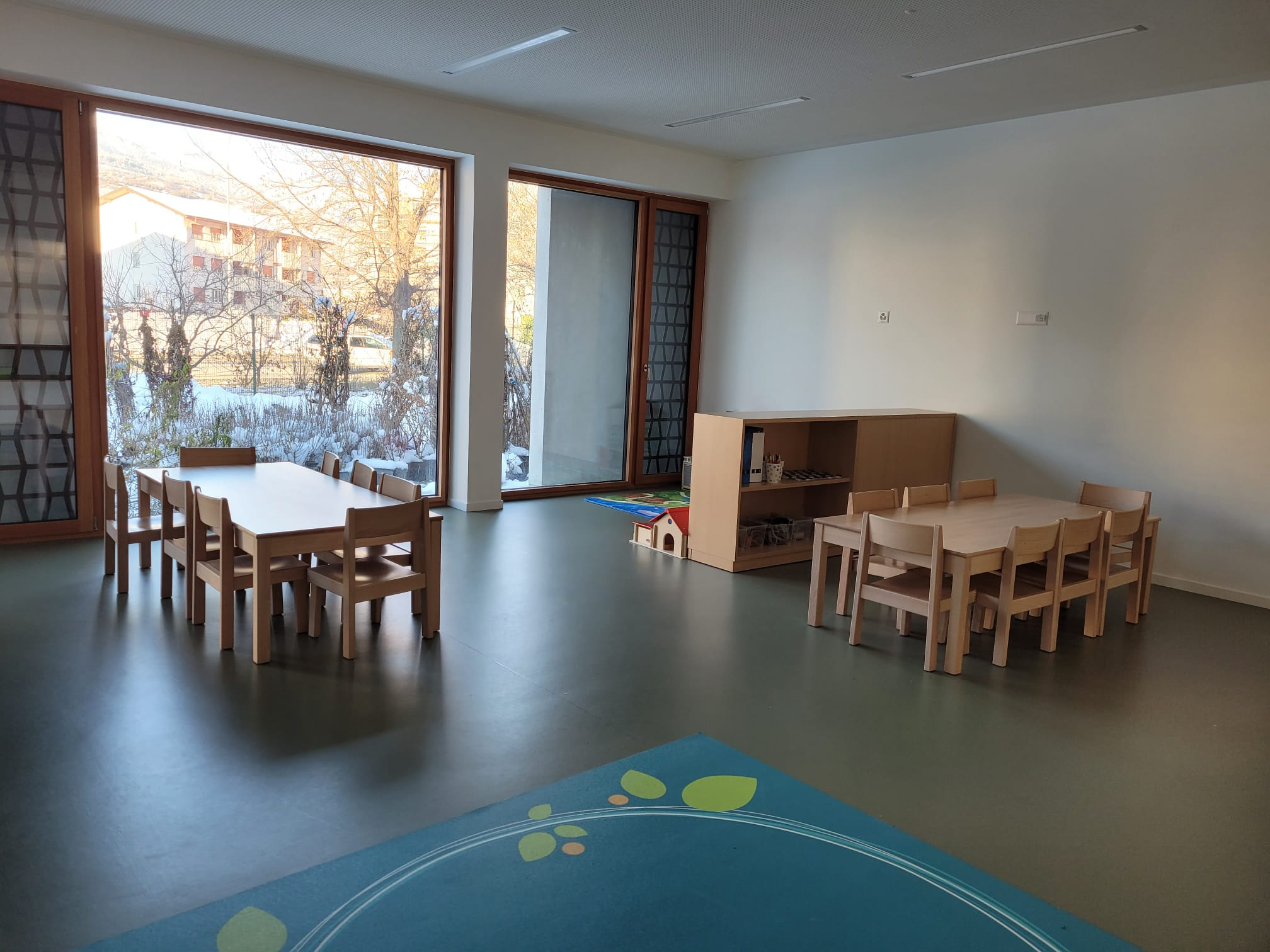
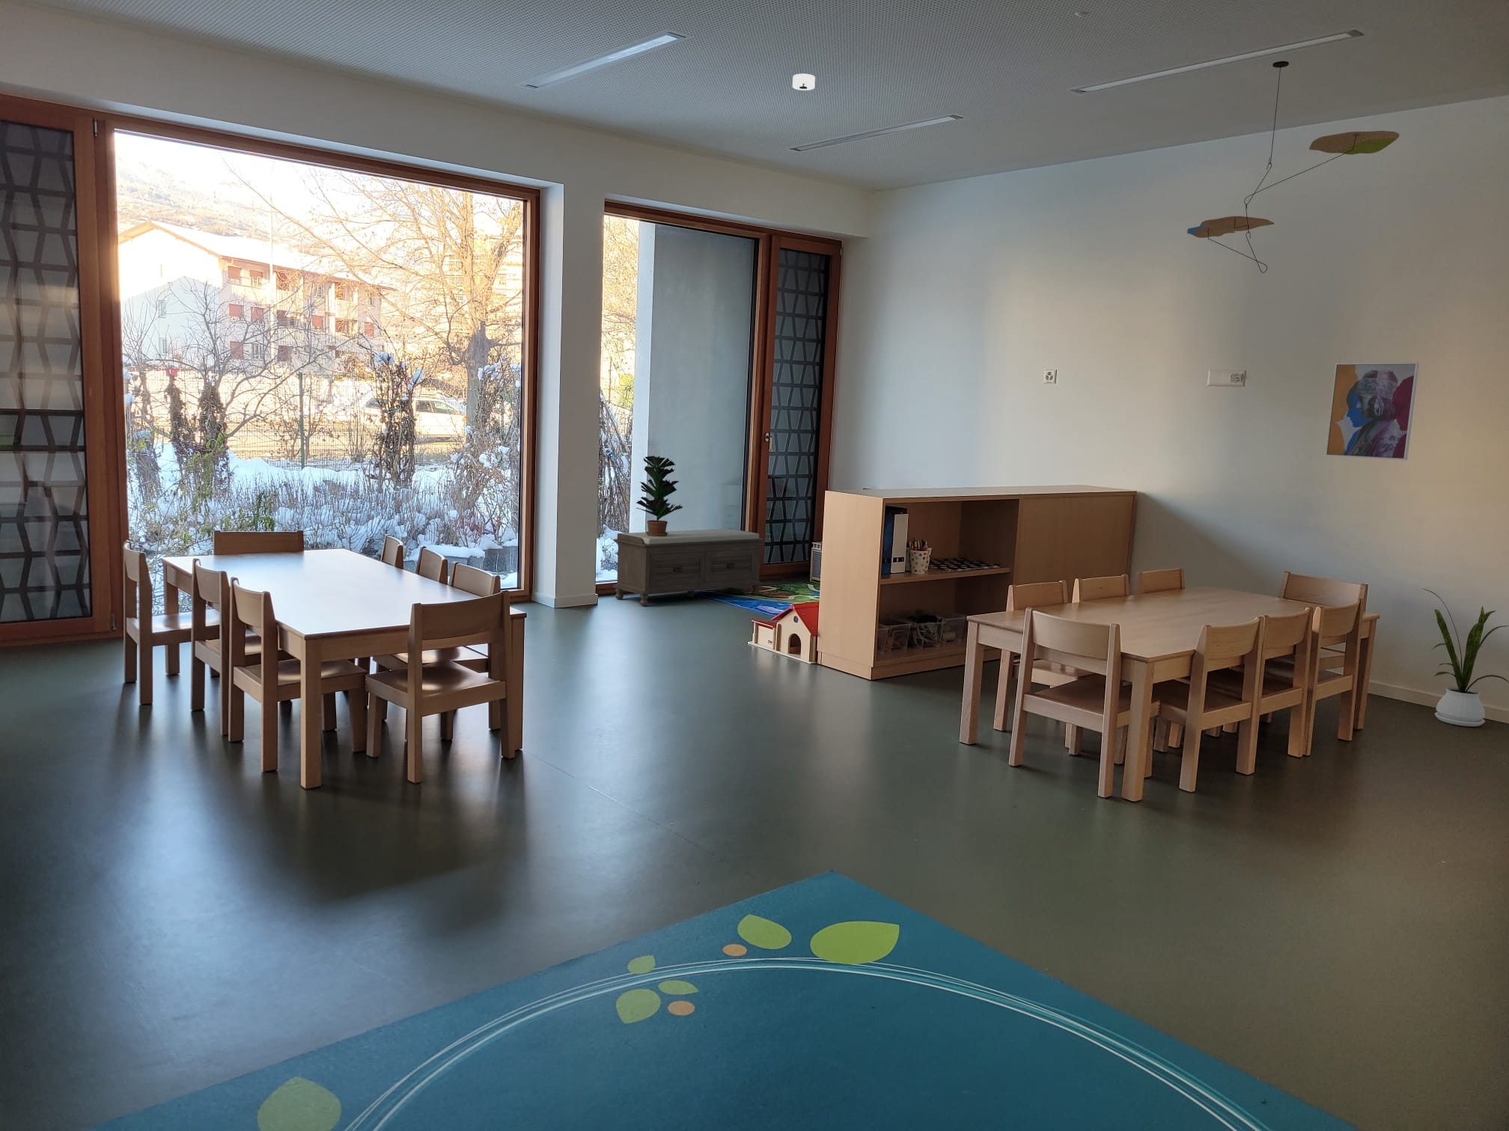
+ house plant [1422,588,1509,727]
+ ceiling mobile [1186,61,1400,273]
+ bench [612,529,765,607]
+ wall art [1324,361,1420,461]
+ smoke detector [791,74,816,91]
+ potted plant [636,455,683,536]
